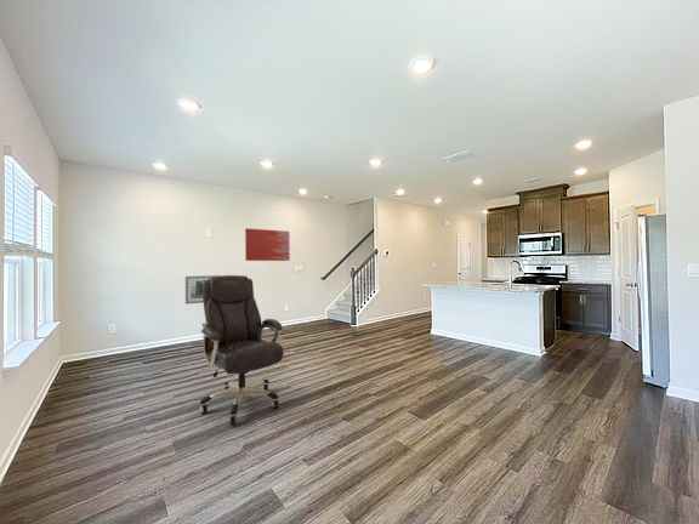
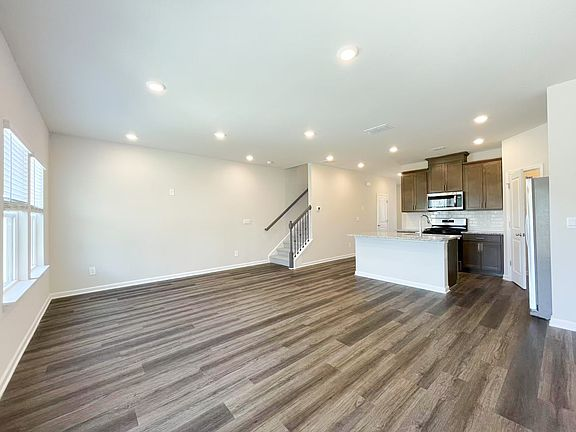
- wall art [244,227,291,262]
- wall art [184,274,221,306]
- chair [198,274,285,426]
